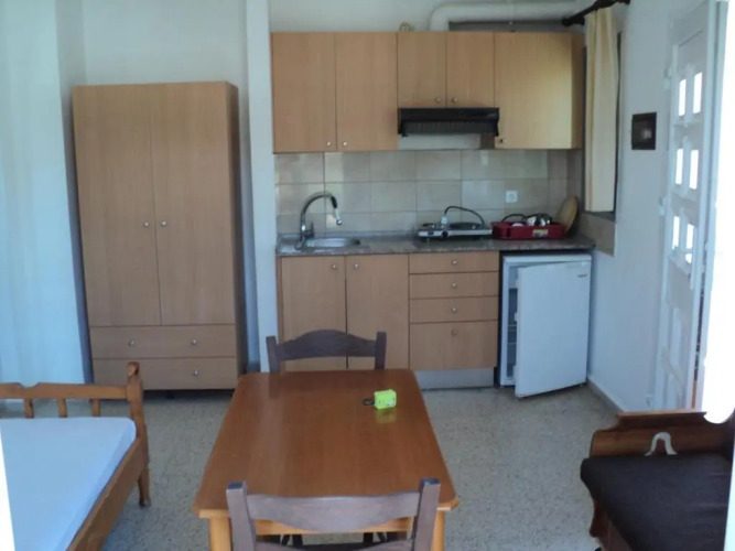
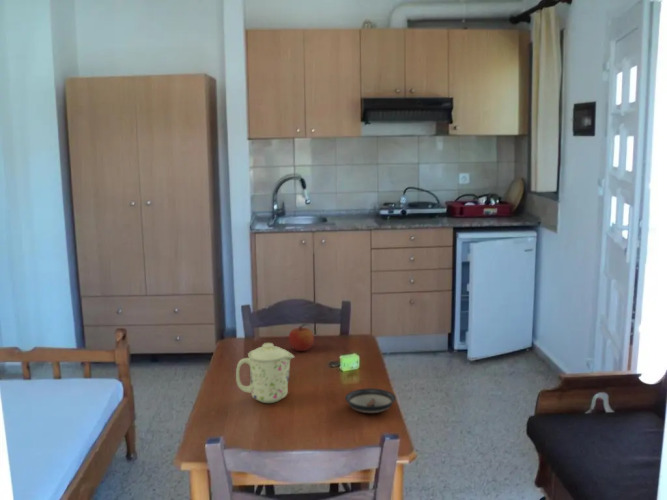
+ saucer [344,387,397,414]
+ fruit [288,323,315,352]
+ mug [235,342,295,404]
